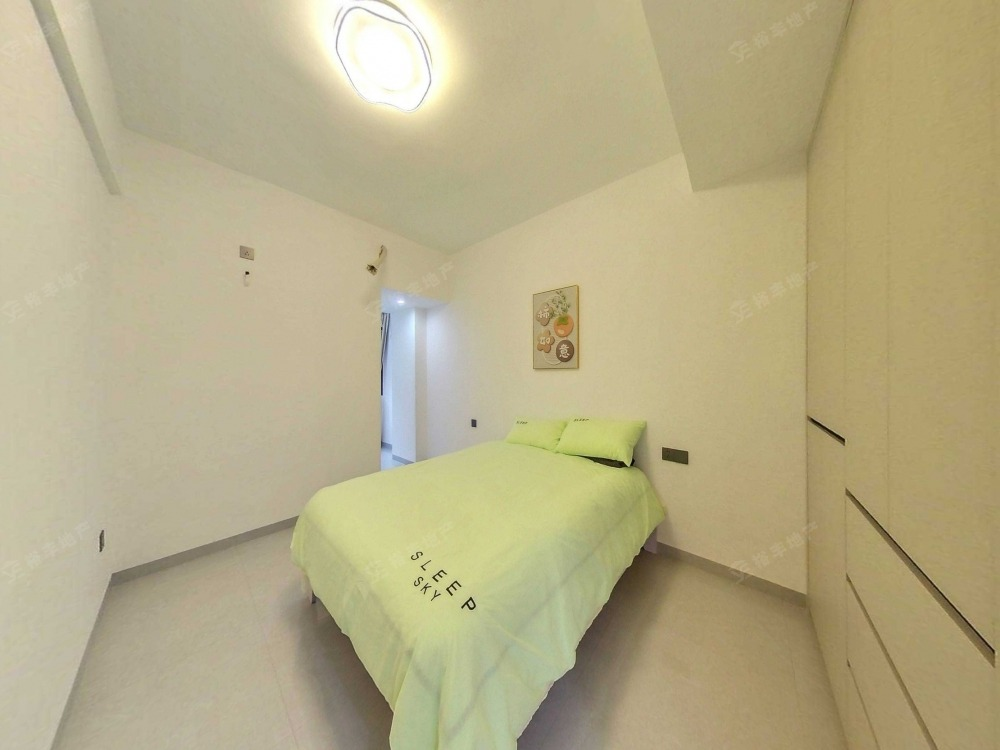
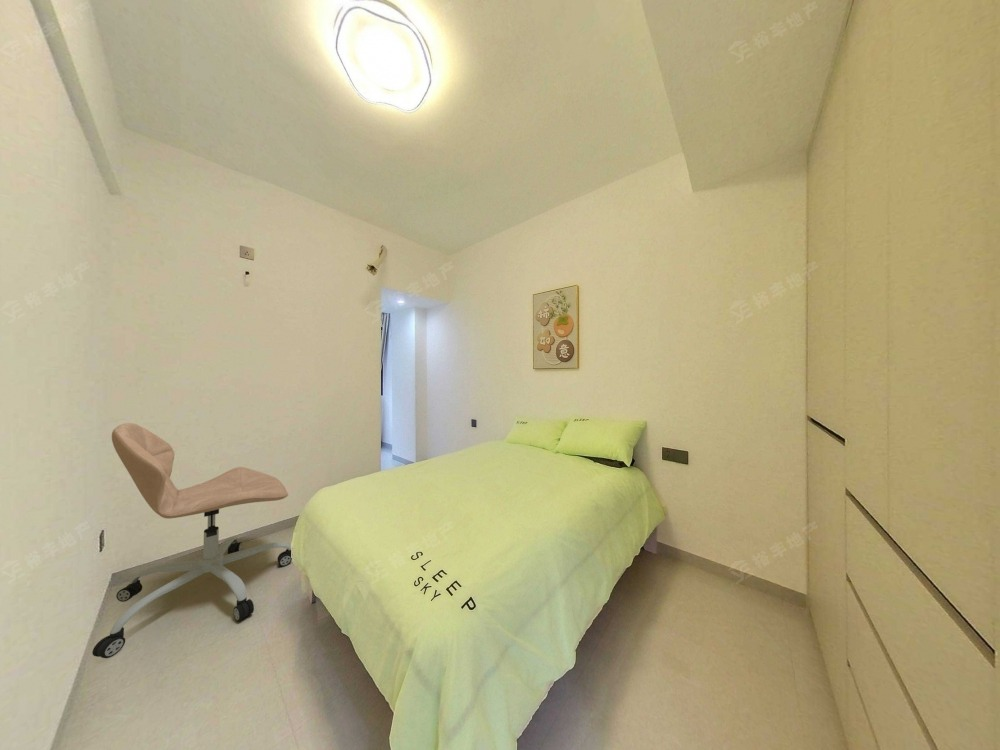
+ office chair [91,422,293,659]
